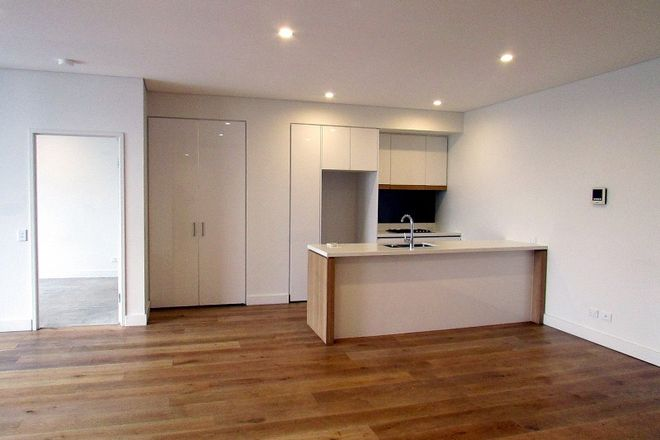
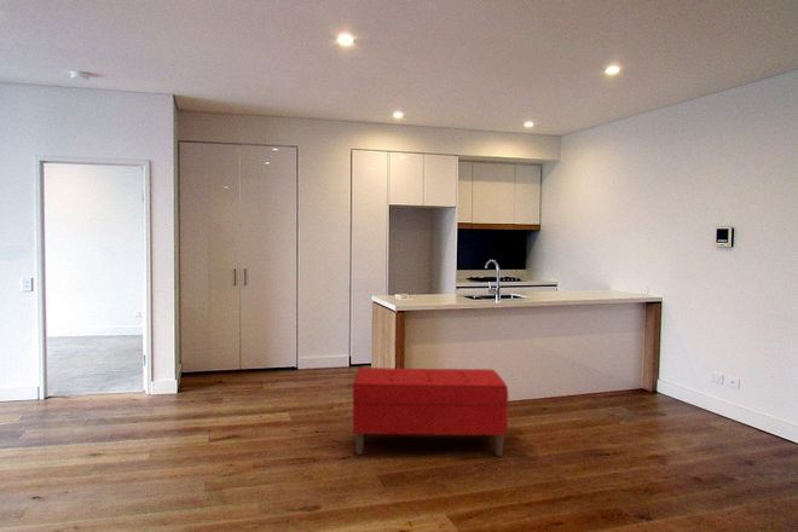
+ bench [352,366,509,458]
